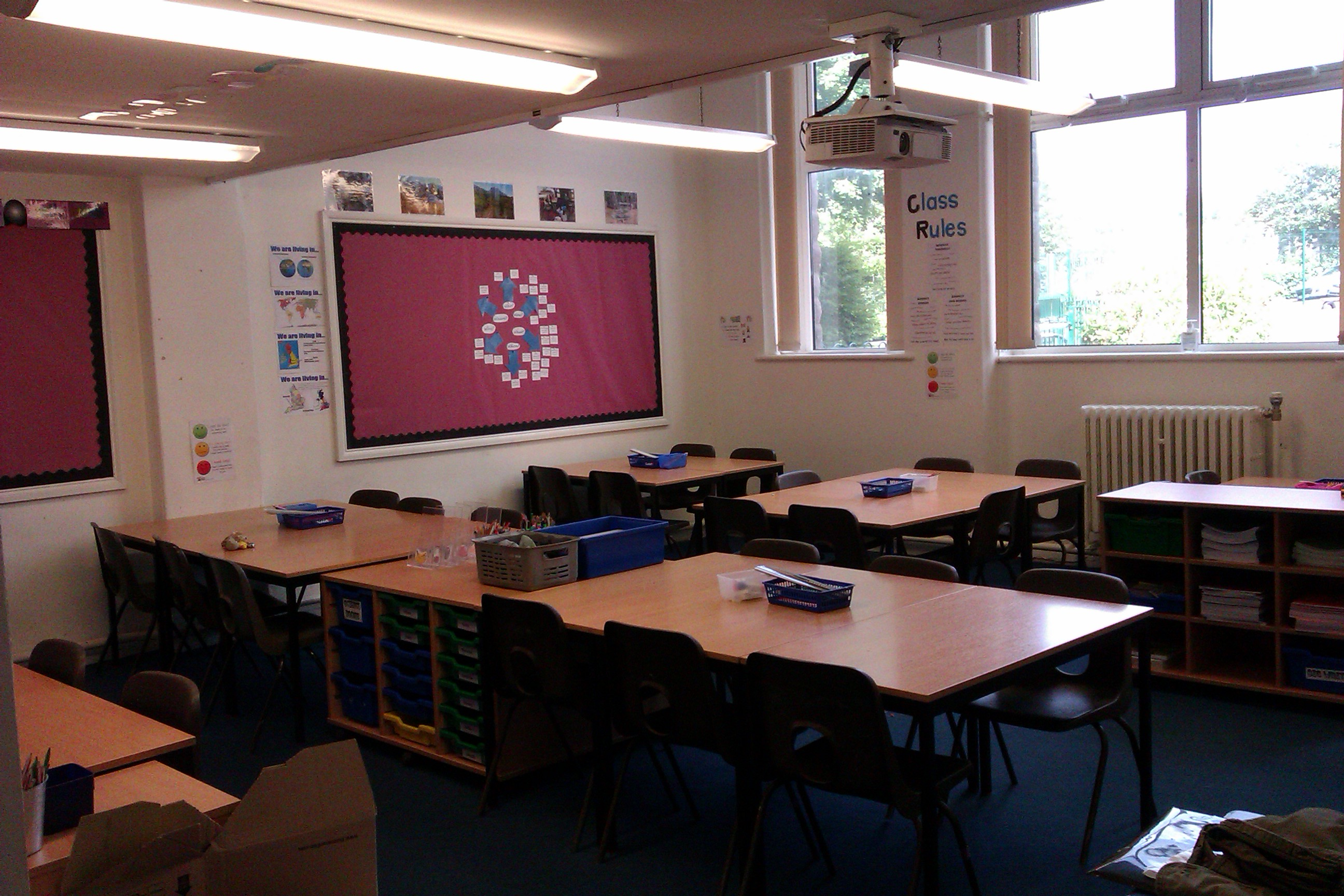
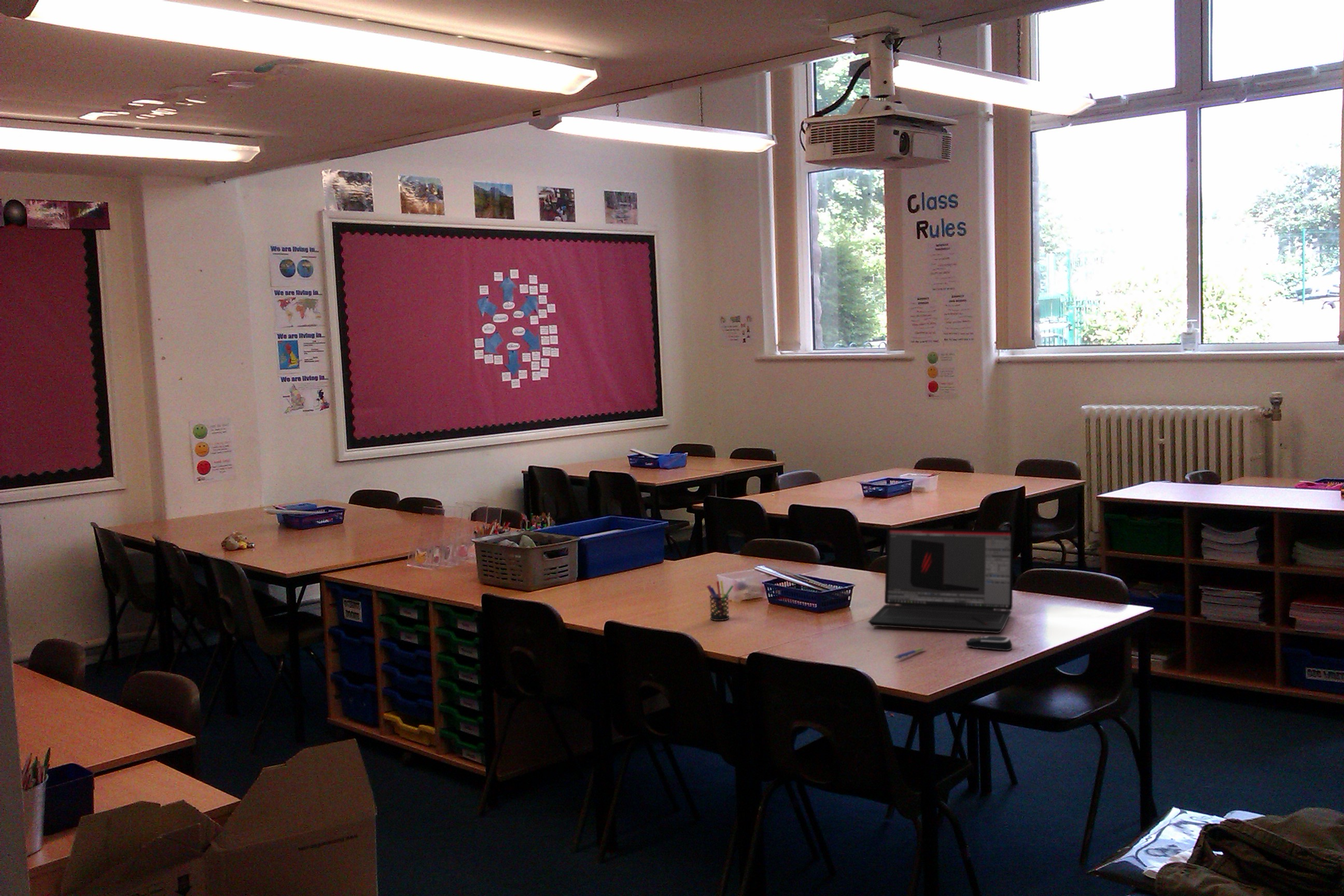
+ pen [893,647,926,660]
+ computer mouse [965,635,1013,651]
+ laptop [867,527,1014,634]
+ pen holder [706,580,734,621]
